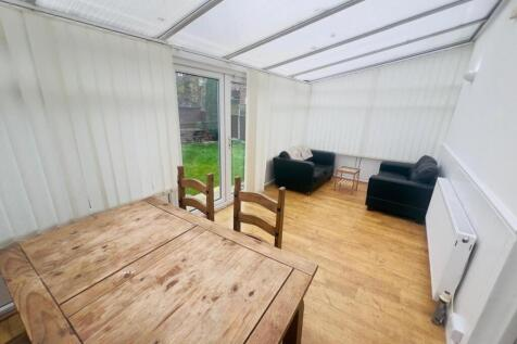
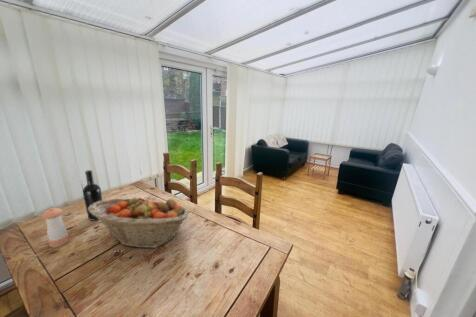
+ fruit basket [88,196,190,249]
+ wine bottle [82,169,103,221]
+ pepper shaker [41,207,70,248]
